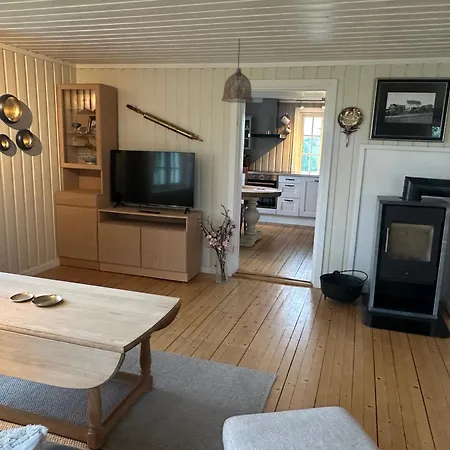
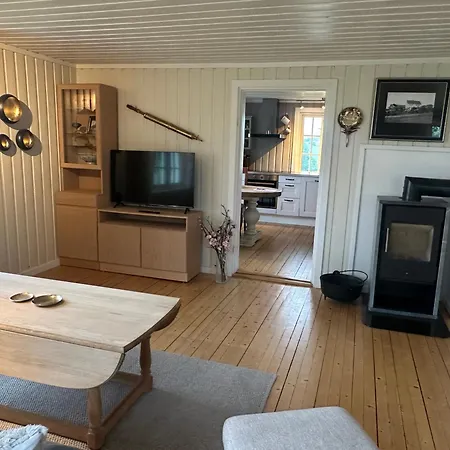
- pendant lamp [221,37,254,104]
